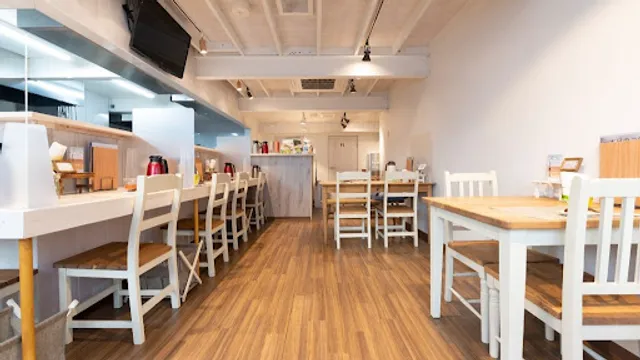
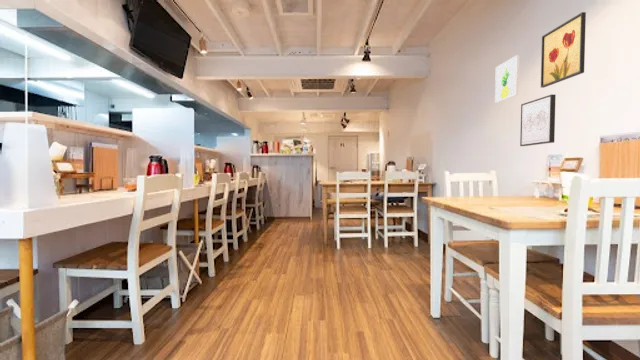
+ wall art [494,54,520,104]
+ wall art [519,94,556,147]
+ wall art [540,11,587,89]
